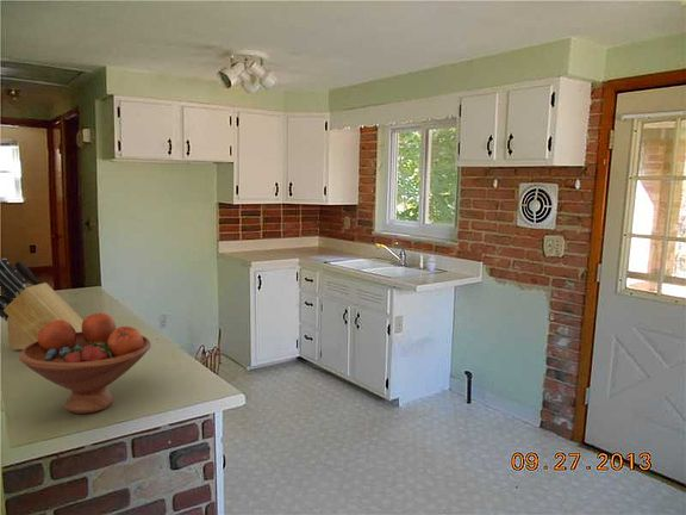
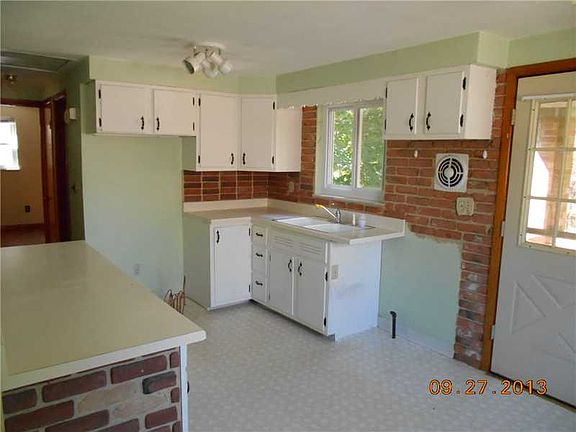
- knife block [0,258,83,350]
- fruit bowl [18,312,151,415]
